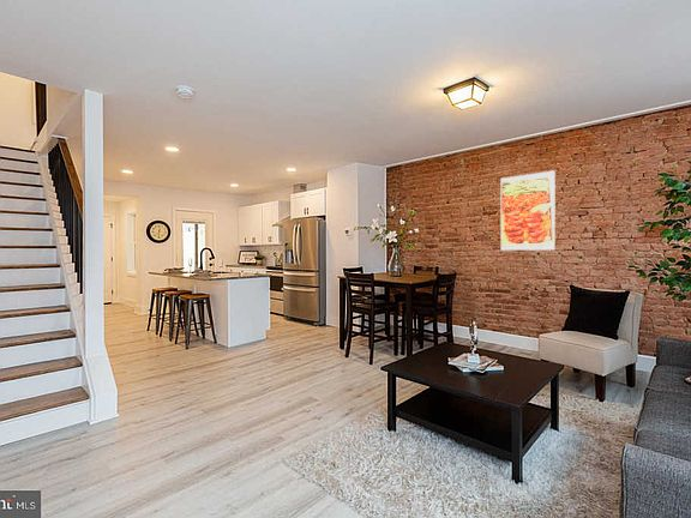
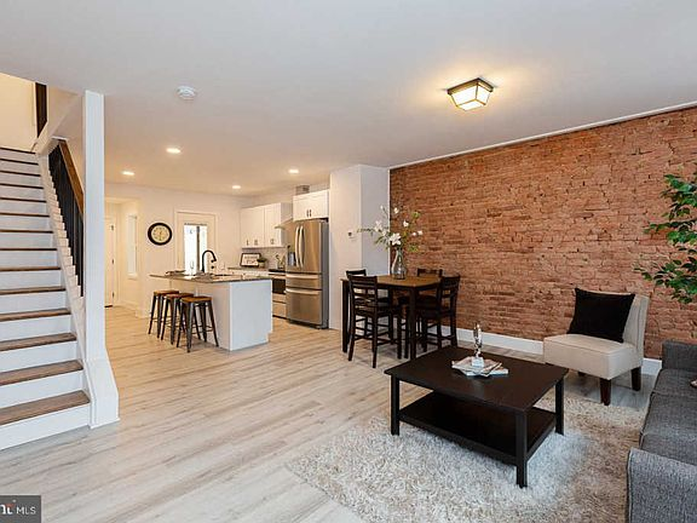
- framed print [500,169,557,252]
